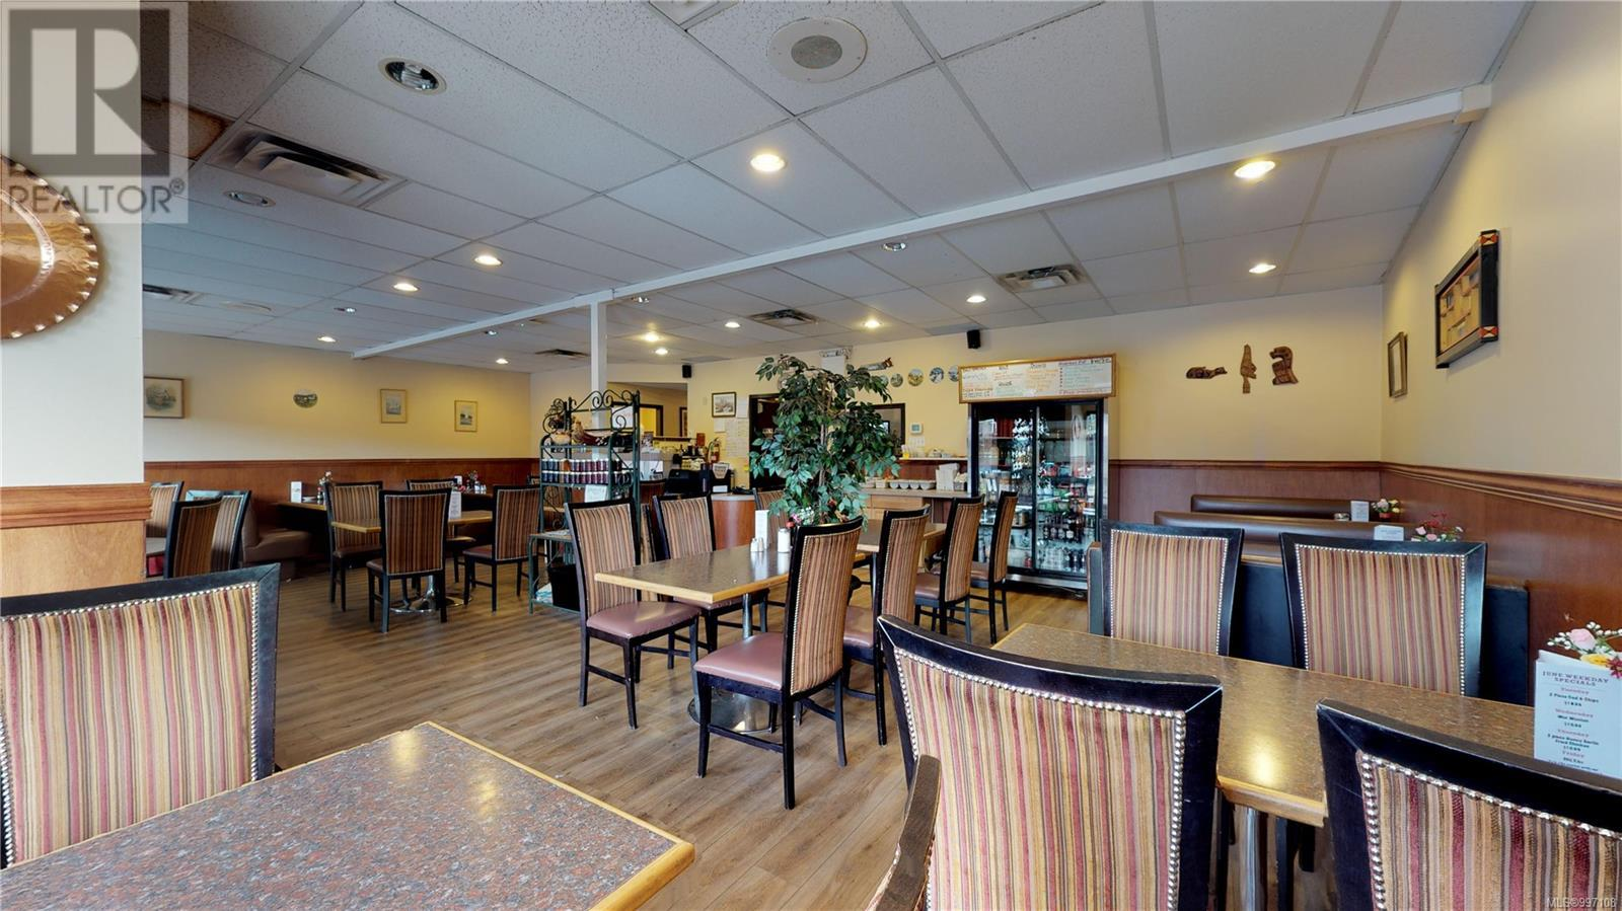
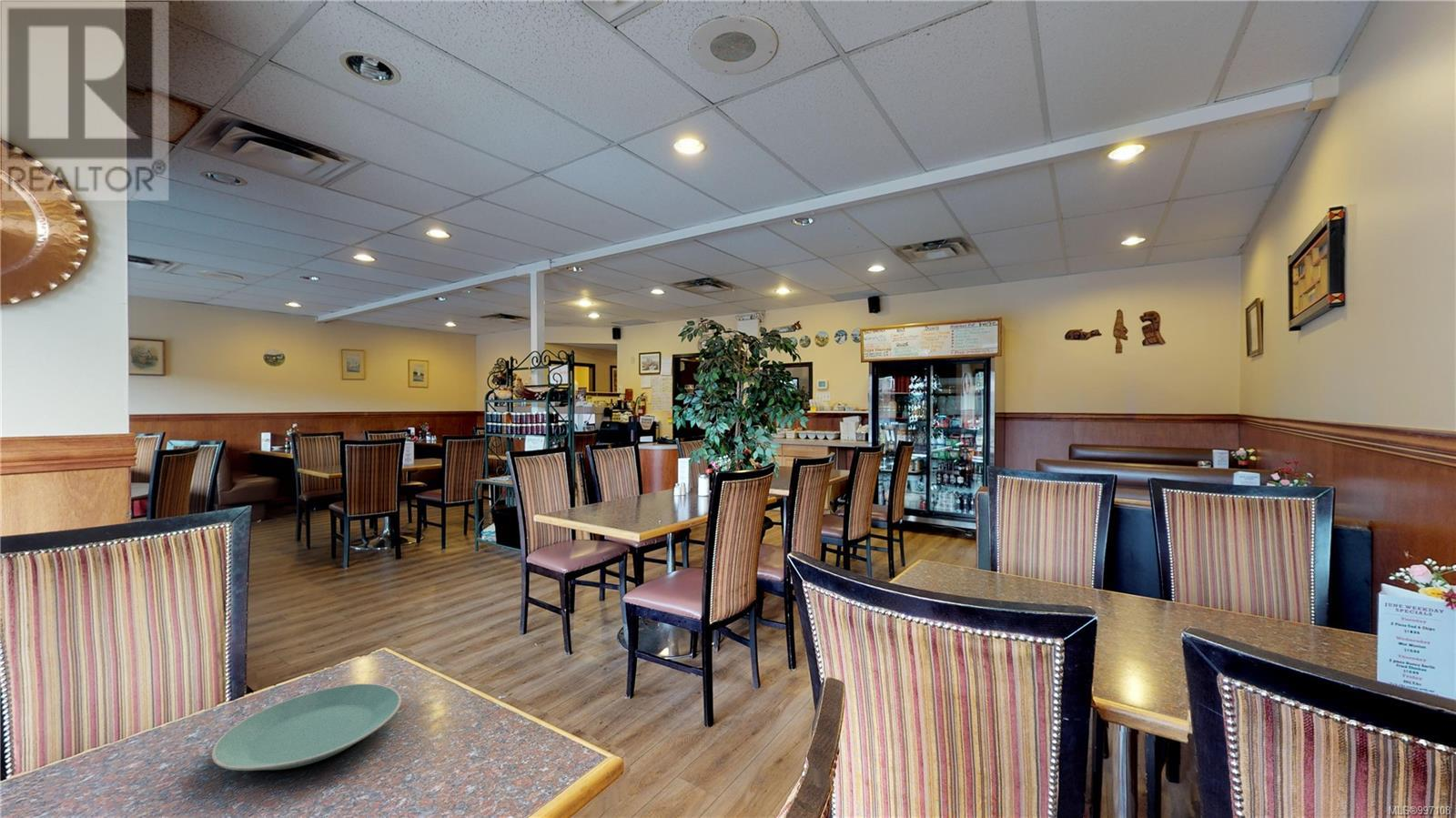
+ plate [211,682,402,772]
